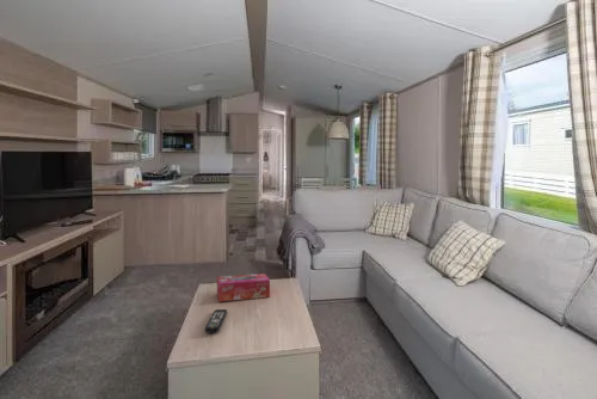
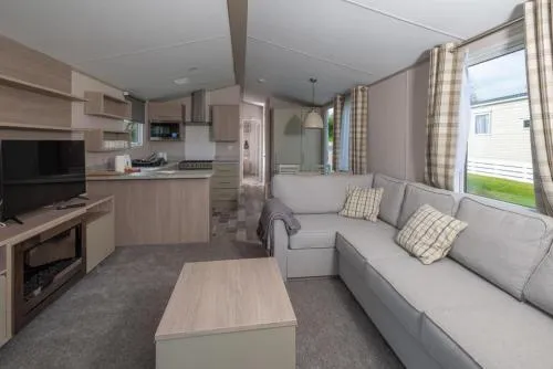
- tissue box [216,272,271,302]
- remote control [204,308,228,334]
